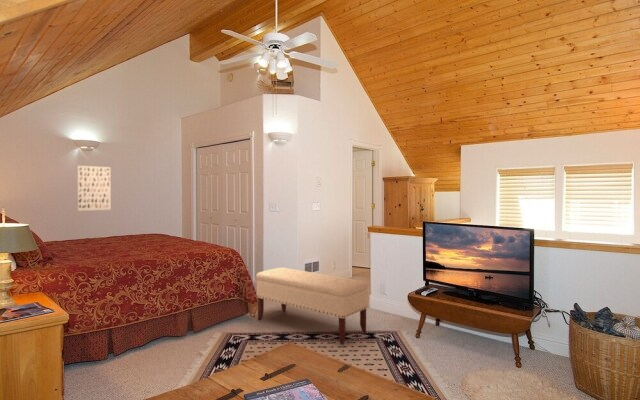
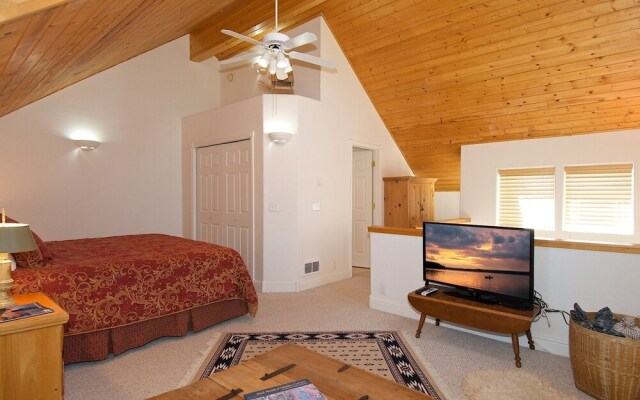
- wall art [76,165,112,212]
- bench [255,267,369,345]
